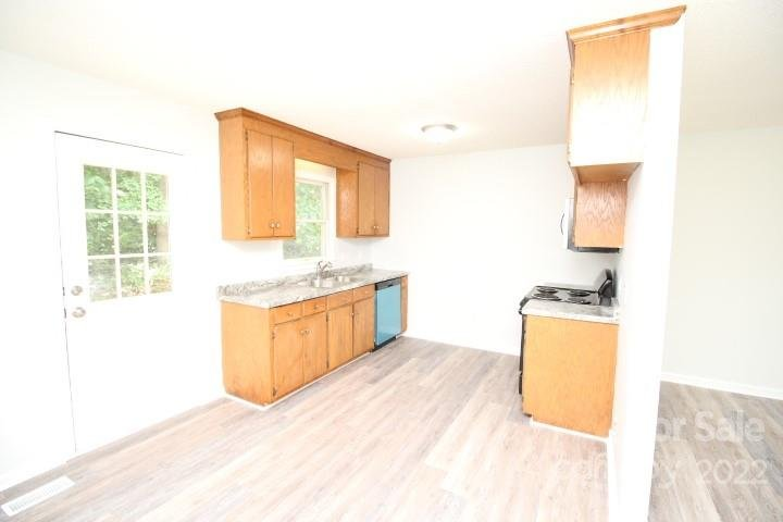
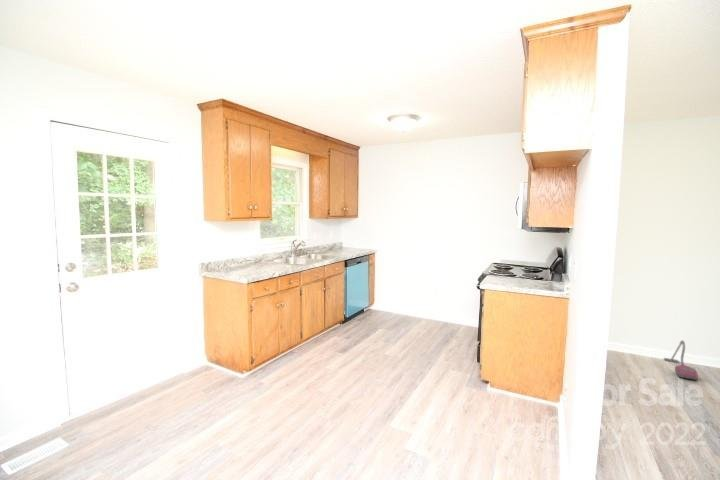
+ vacuum cleaner [663,339,699,381]
